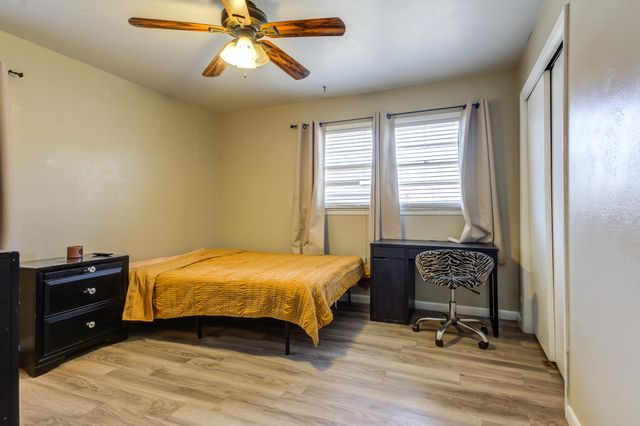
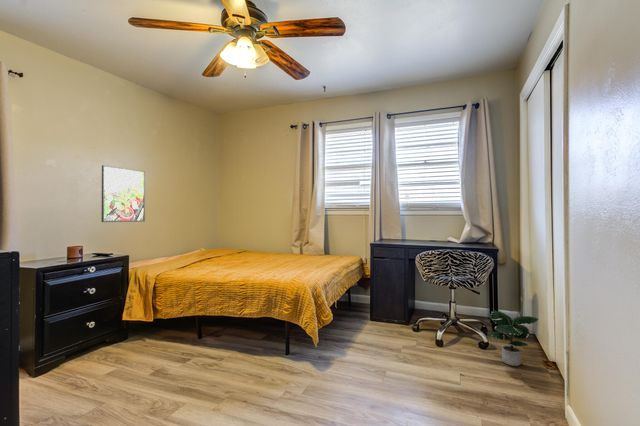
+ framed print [101,164,146,223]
+ potted plant [486,310,539,367]
